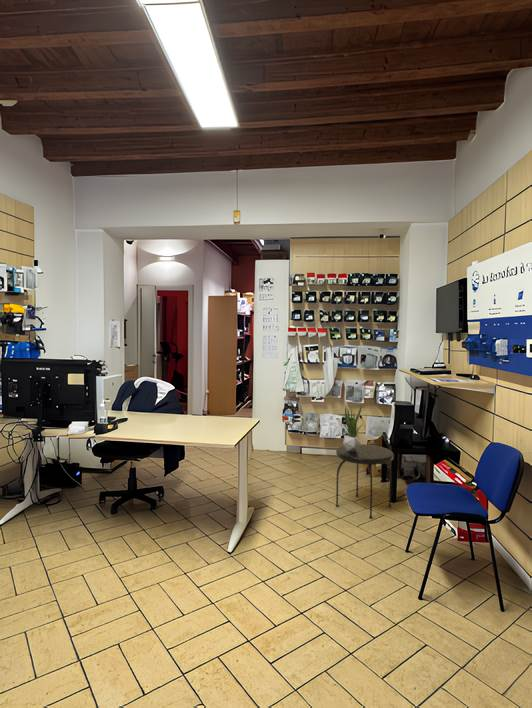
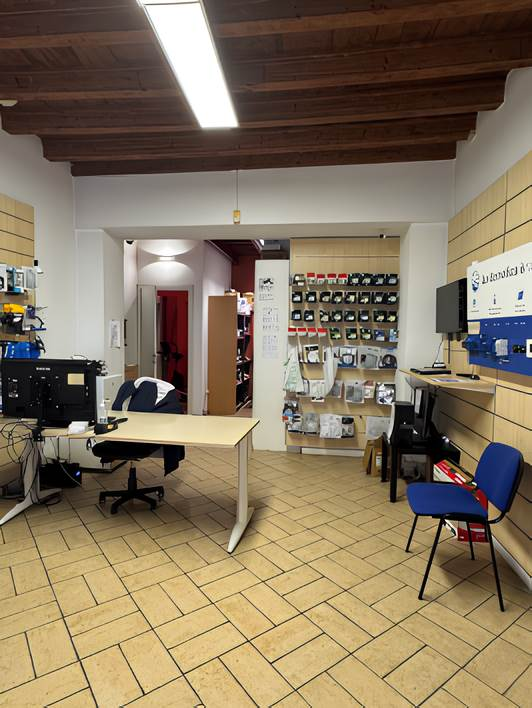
- potted plant [342,404,363,451]
- side table [335,443,394,520]
